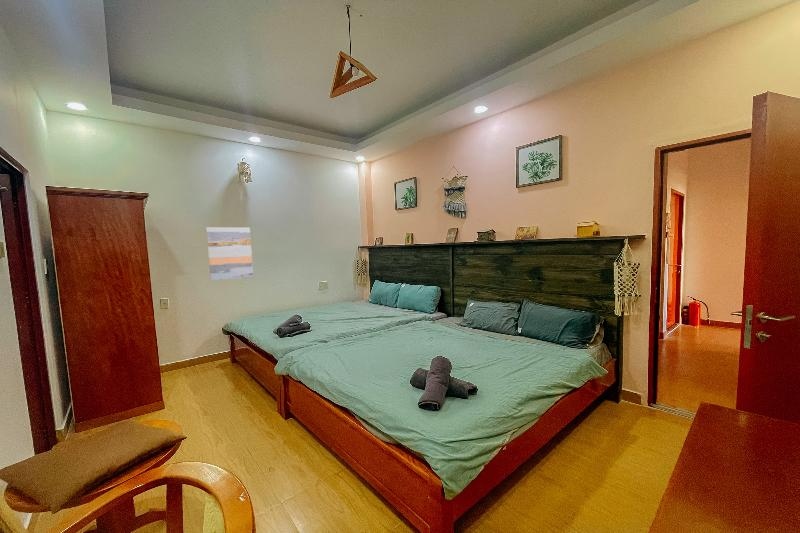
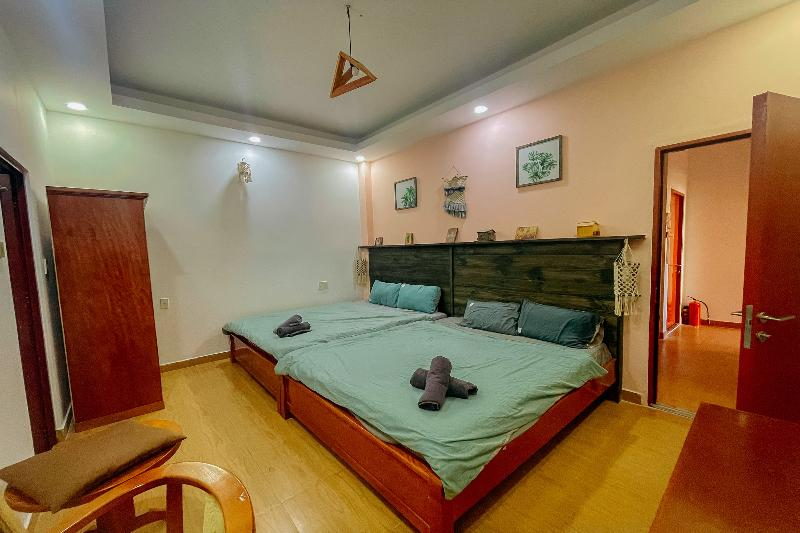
- wall art [206,226,254,282]
